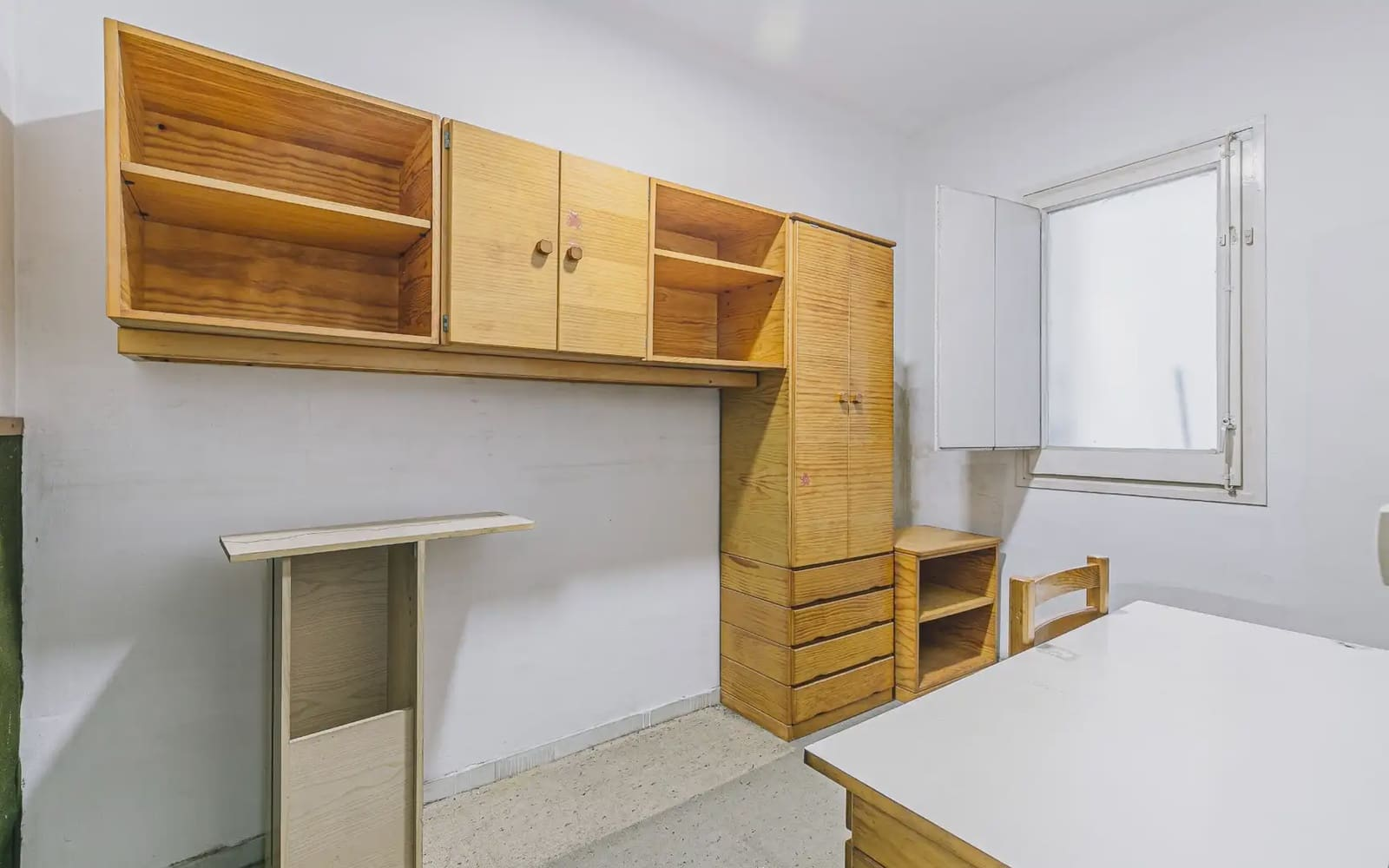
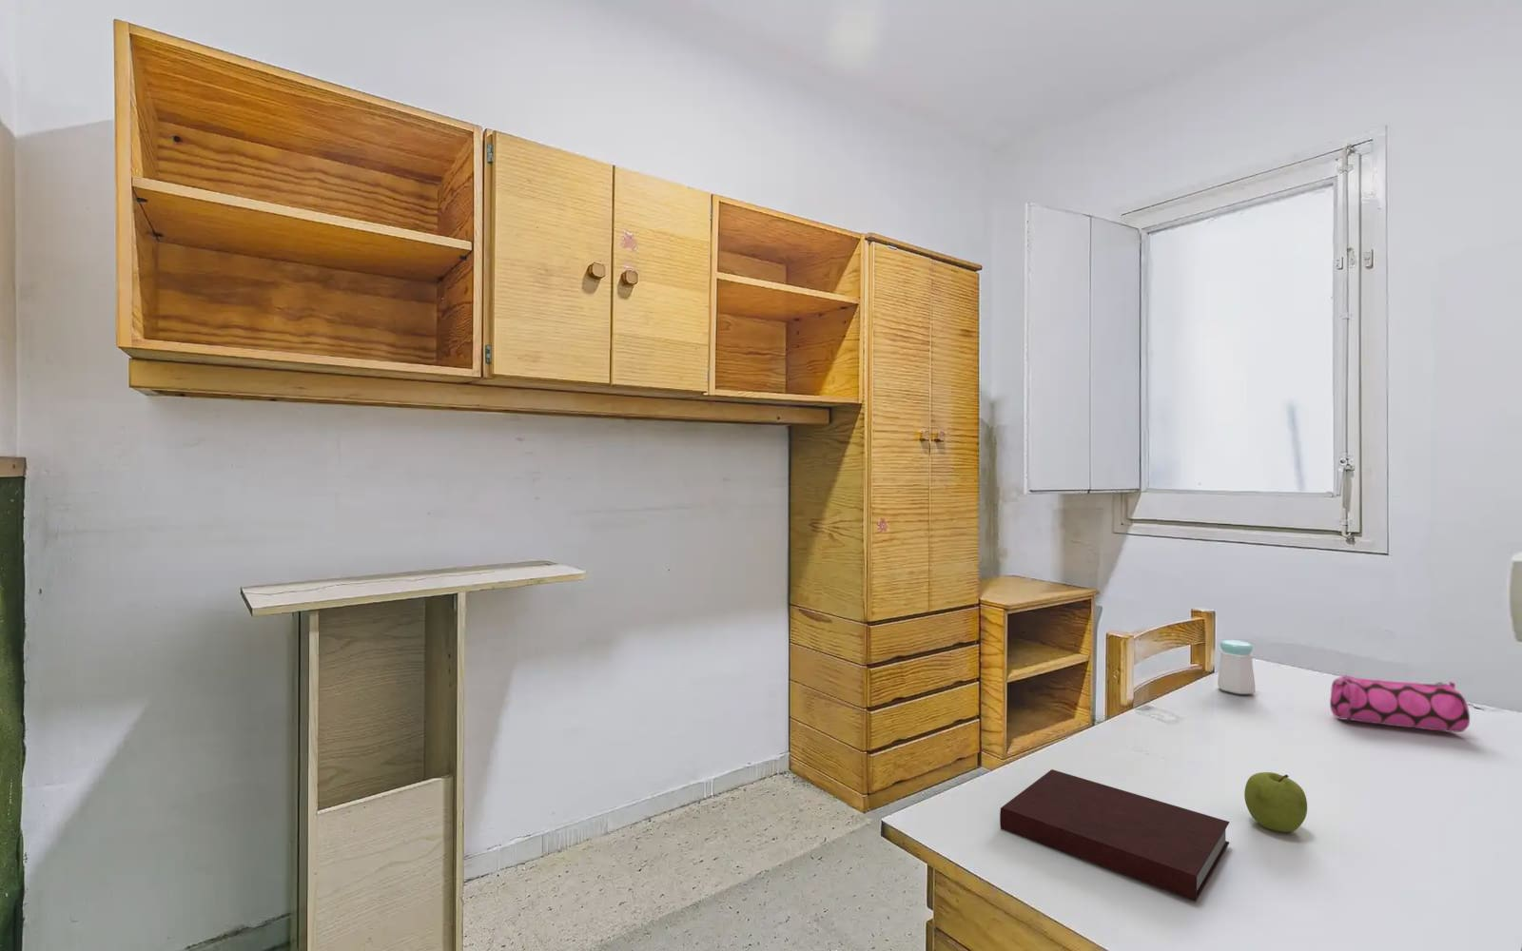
+ salt shaker [1216,639,1257,696]
+ fruit [1244,771,1308,833]
+ notebook [999,768,1231,903]
+ pencil case [1329,674,1470,733]
